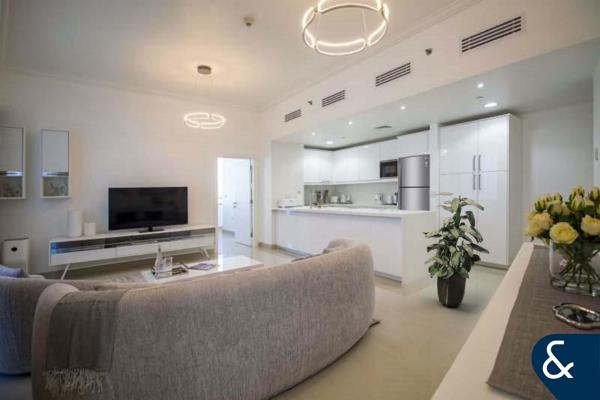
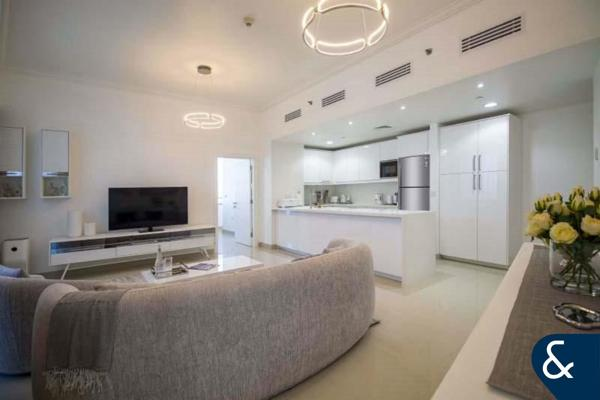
- indoor plant [422,191,491,308]
